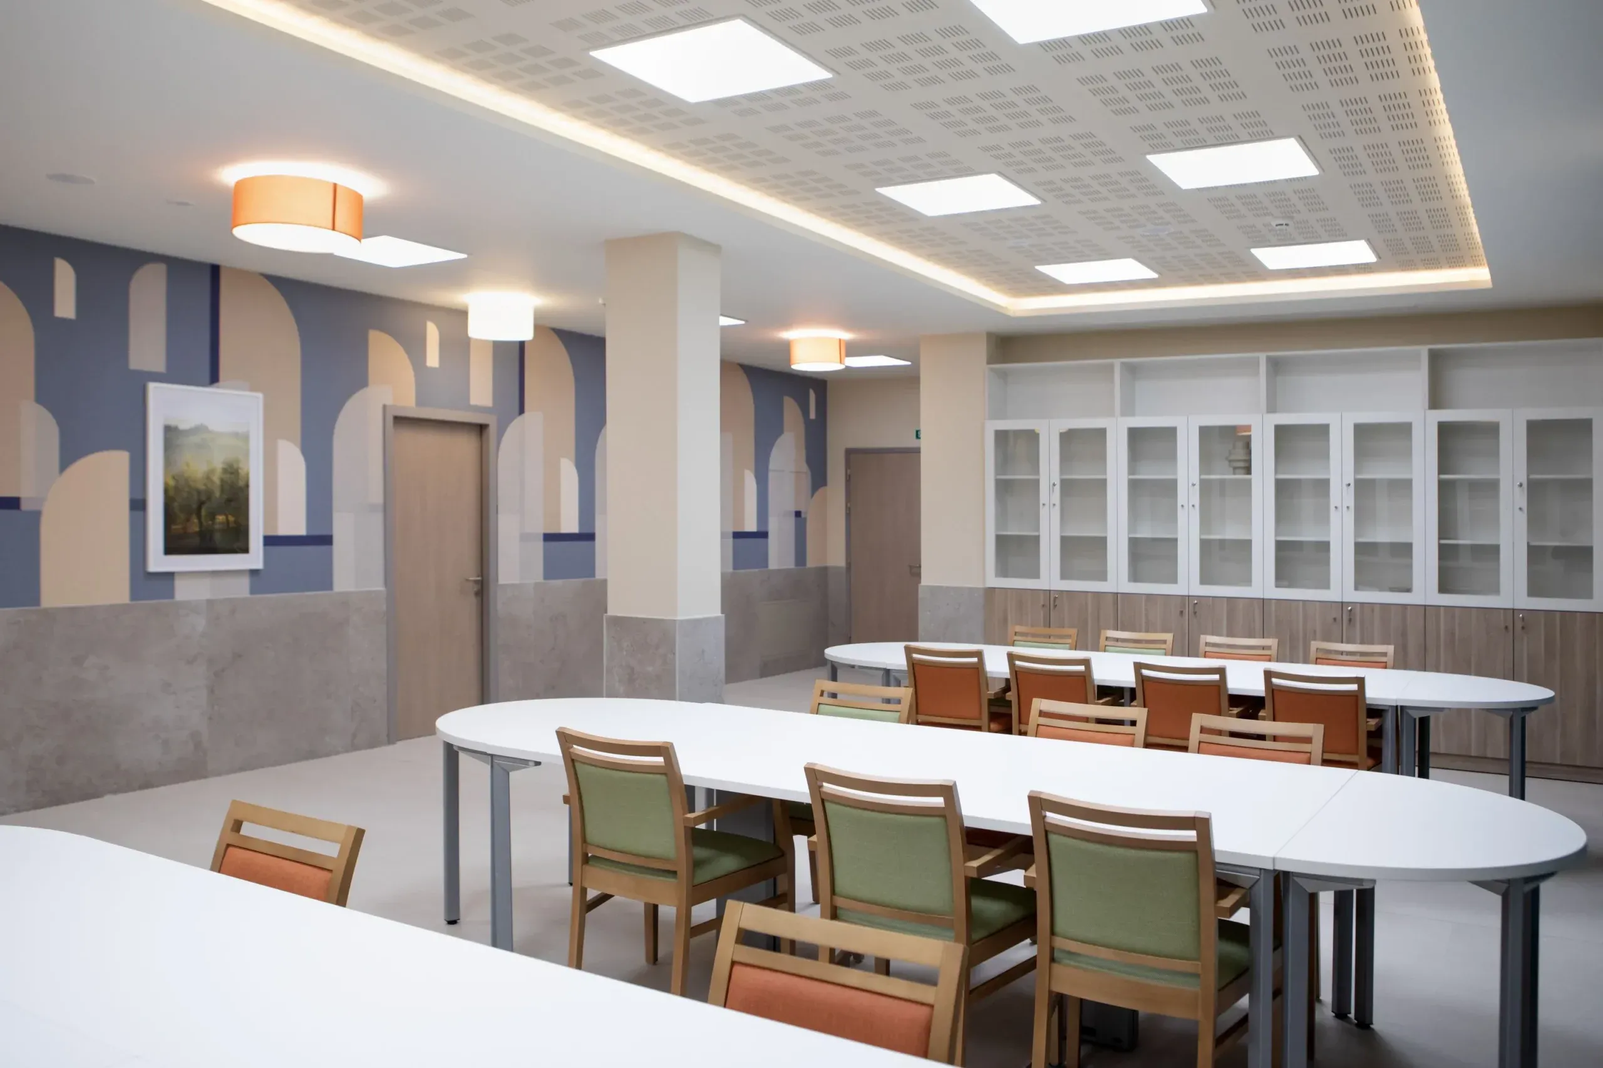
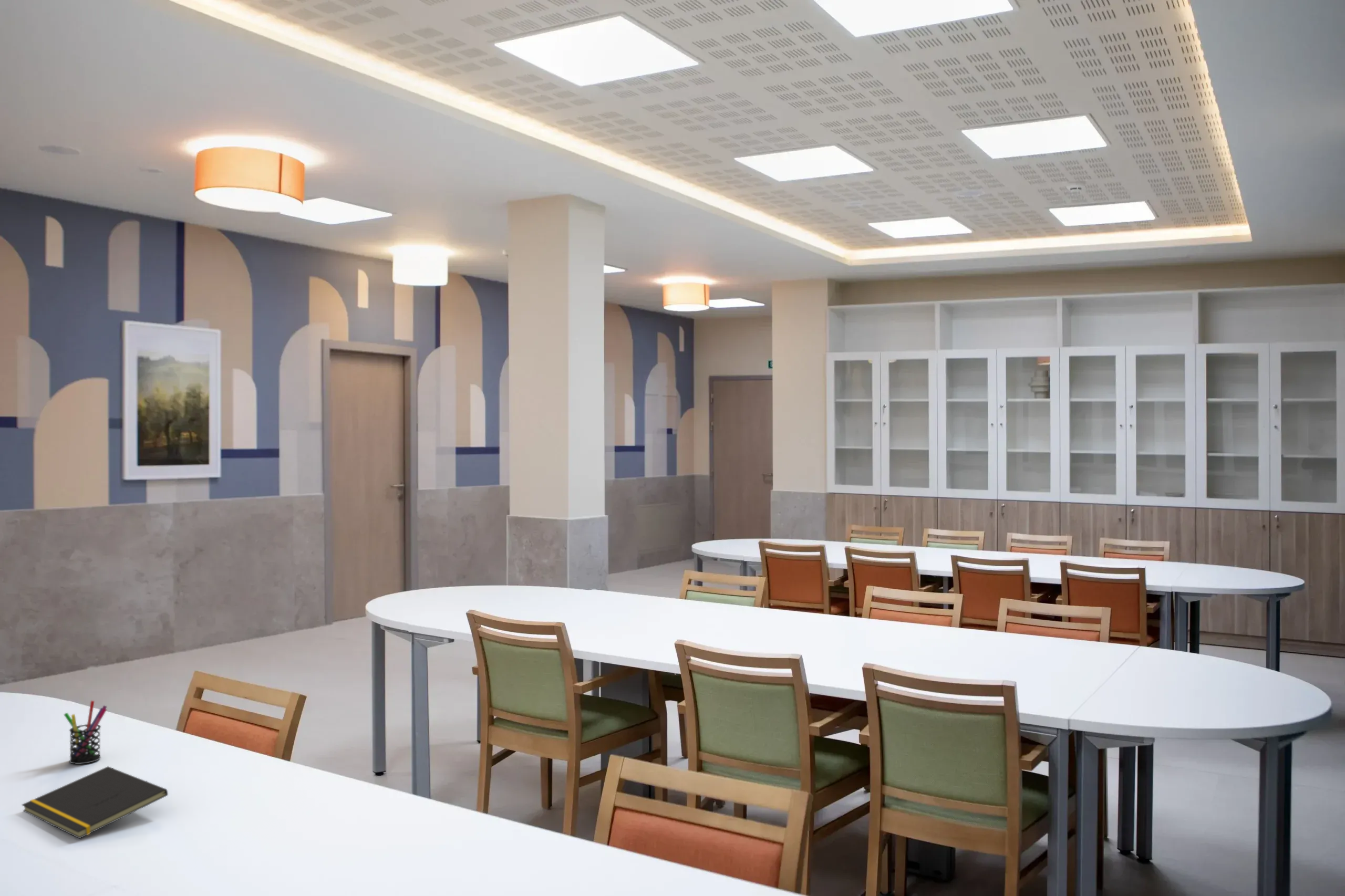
+ pen holder [64,700,108,765]
+ notepad [22,766,169,839]
